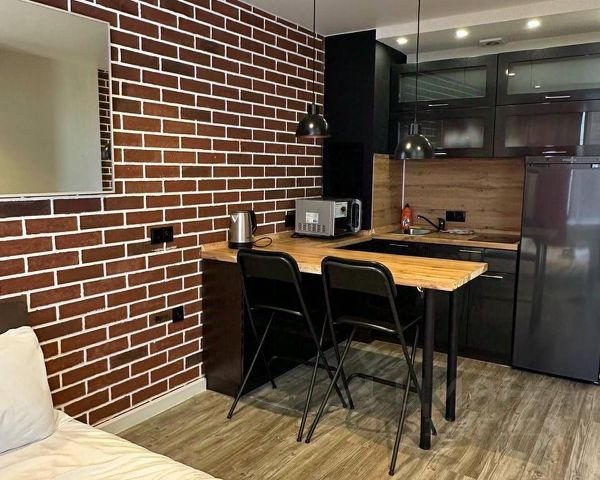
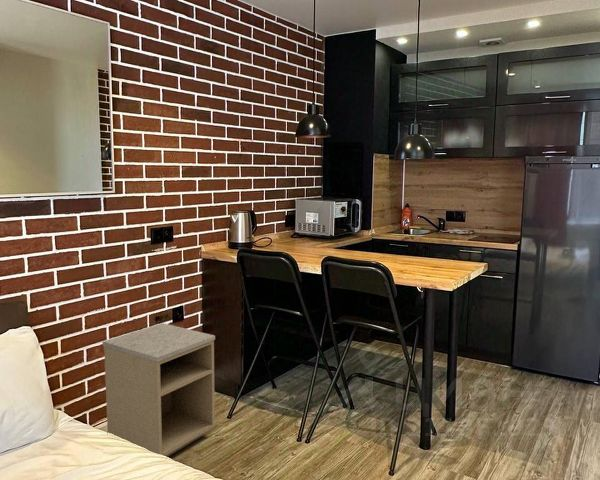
+ nightstand [102,322,216,458]
